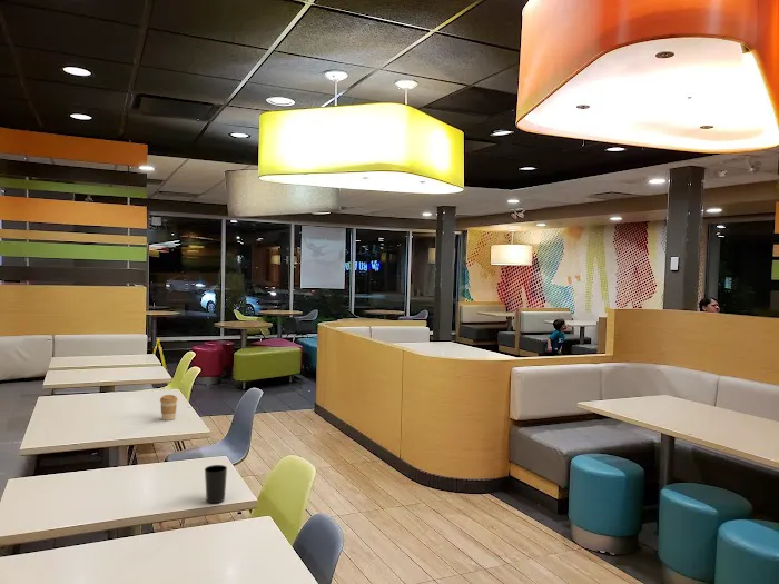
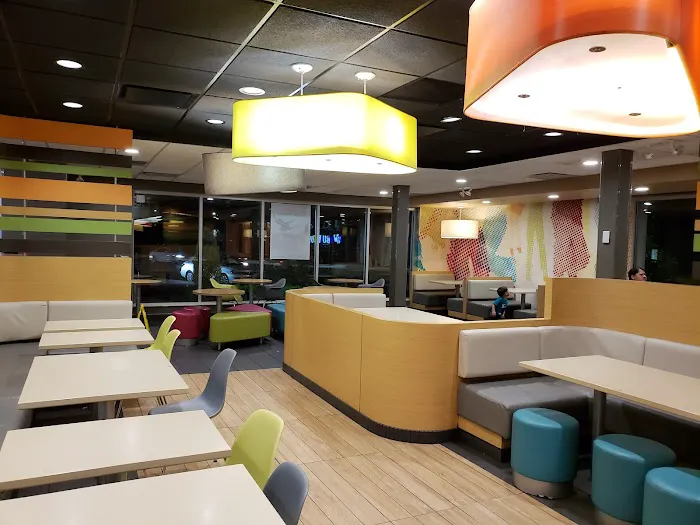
- cup [204,464,228,504]
- coffee cup [159,394,179,422]
